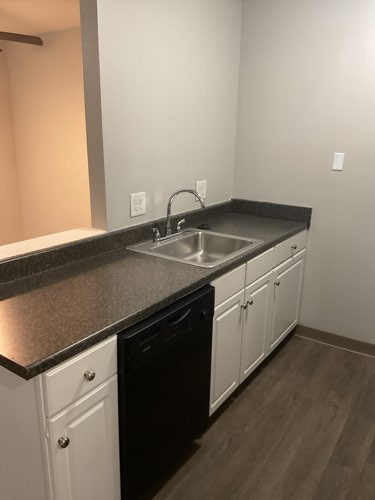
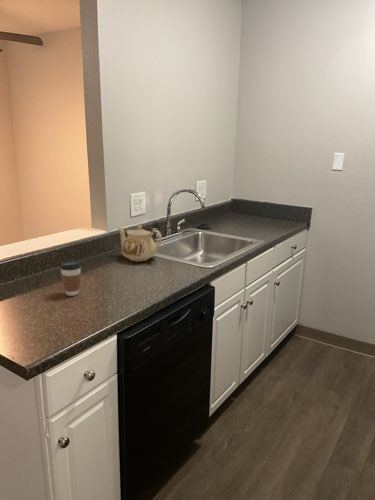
+ coffee cup [59,260,82,297]
+ teapot [117,222,163,262]
